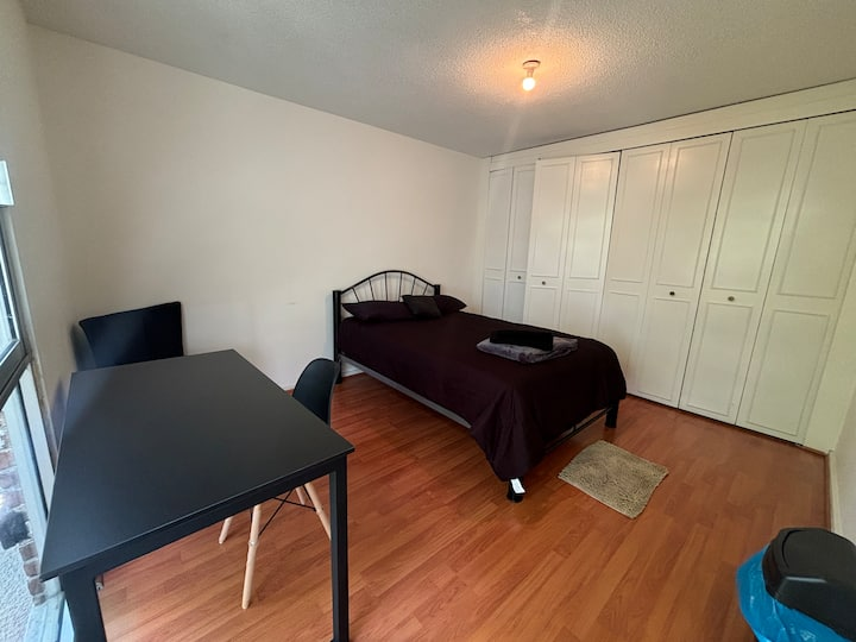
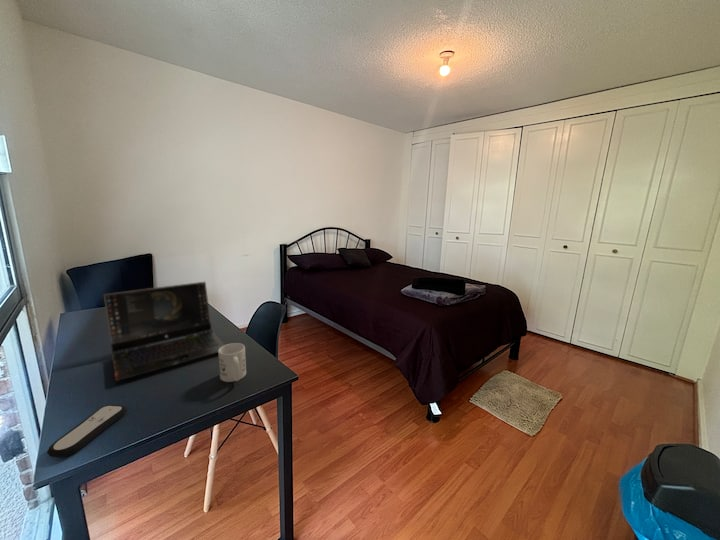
+ mug [217,342,247,383]
+ laptop computer [103,281,226,382]
+ remote control [46,404,128,458]
